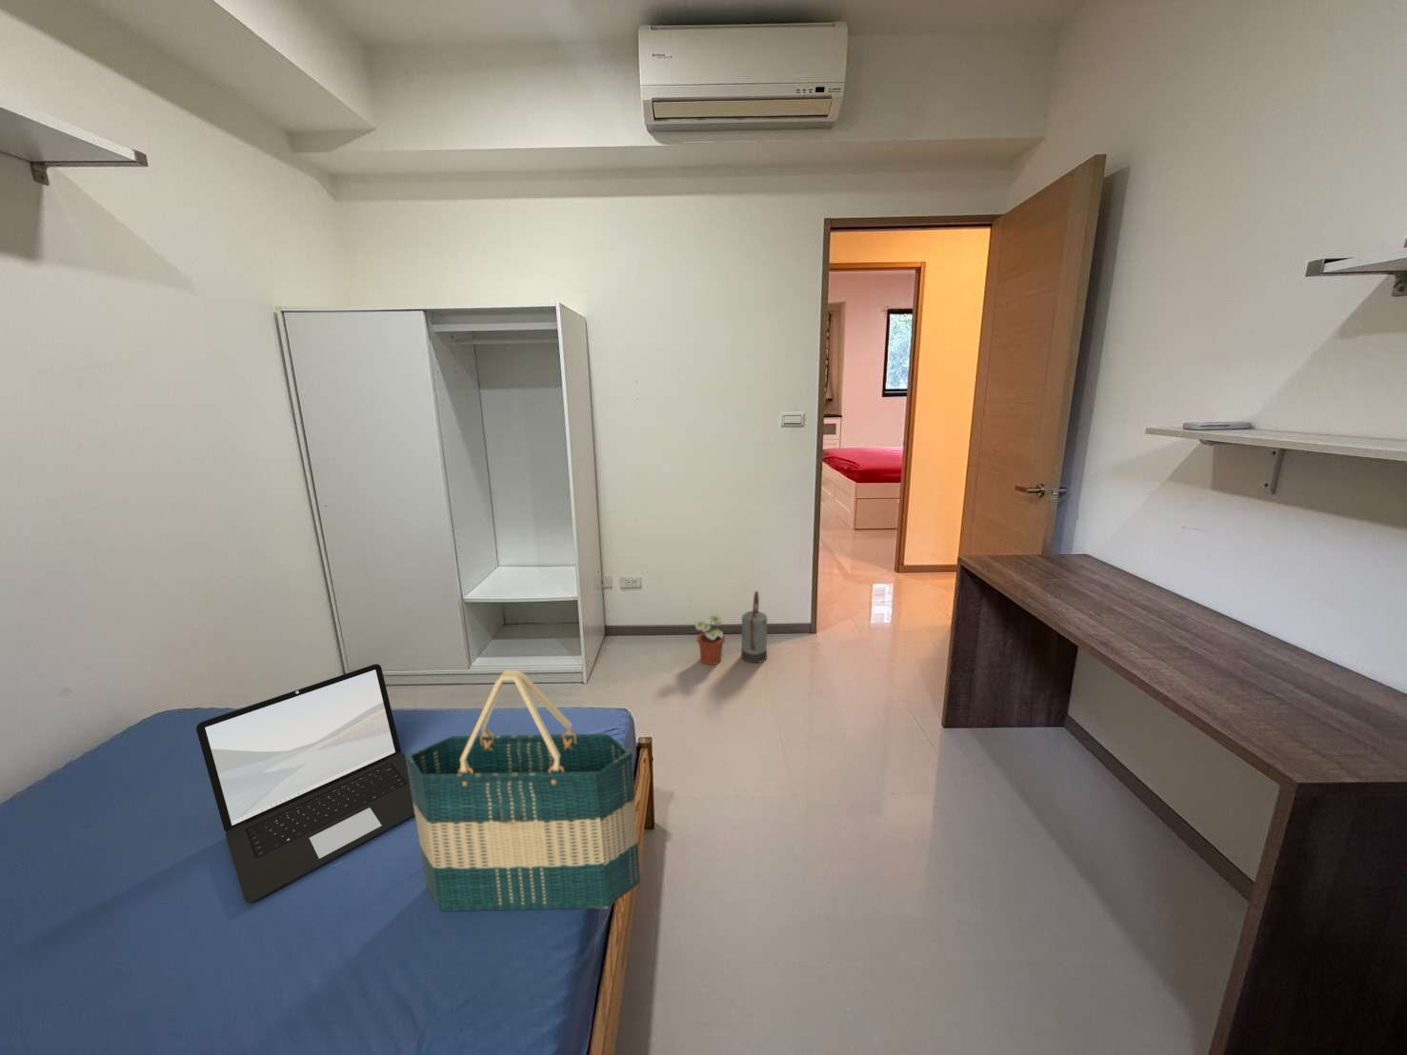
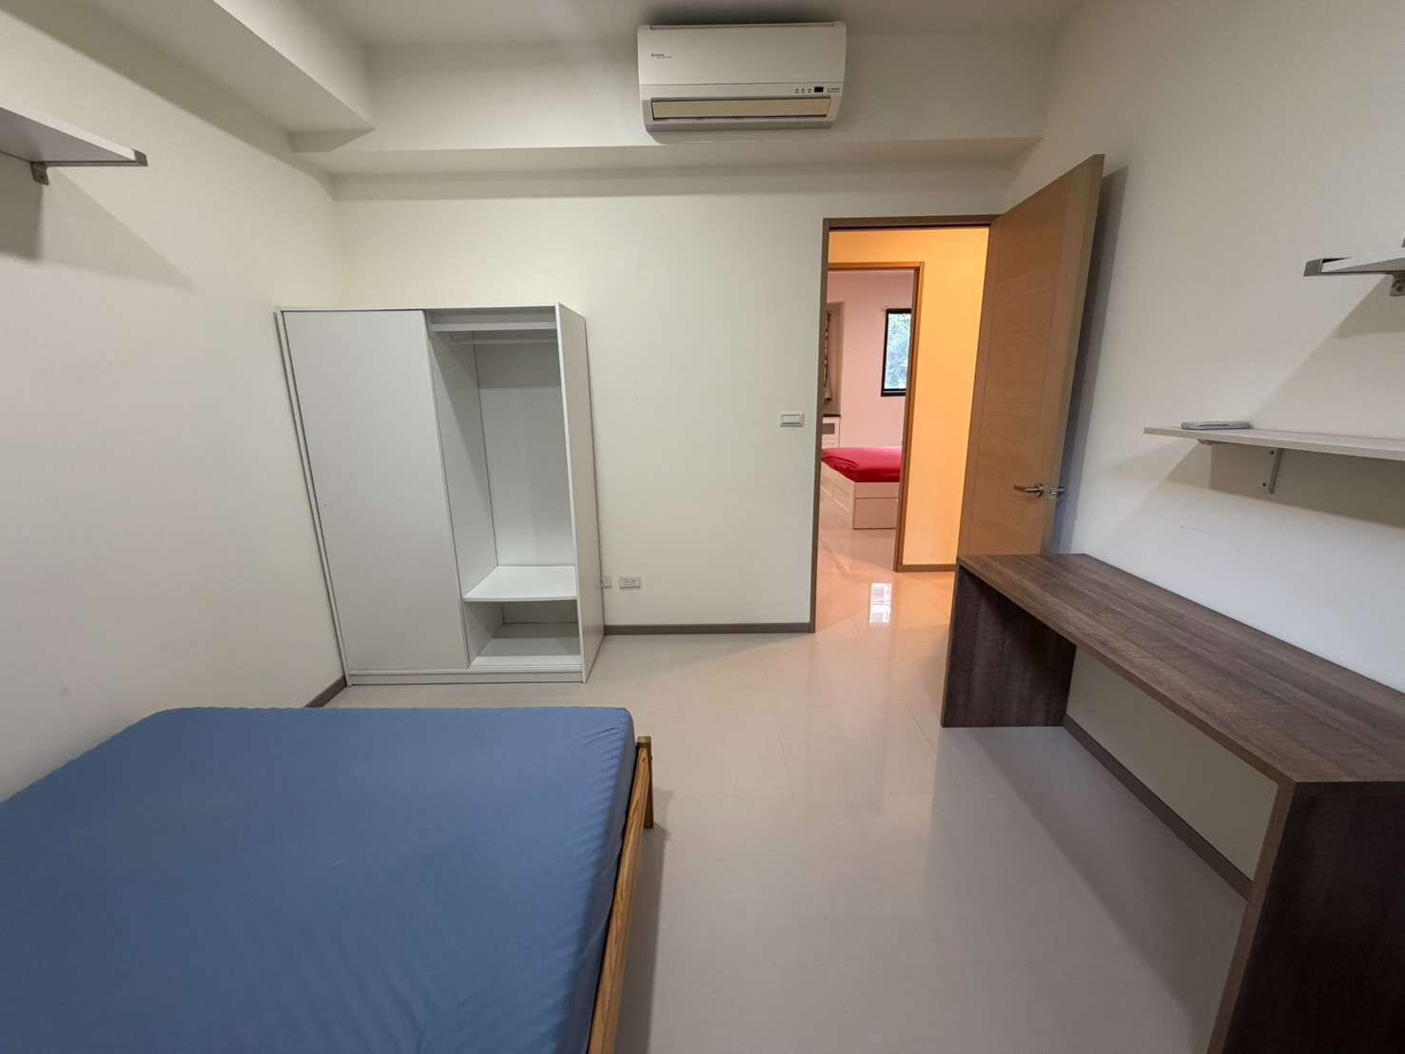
- potted plant [693,613,726,666]
- laptop [195,663,416,903]
- watering can [741,591,768,664]
- tote bag [405,669,641,912]
